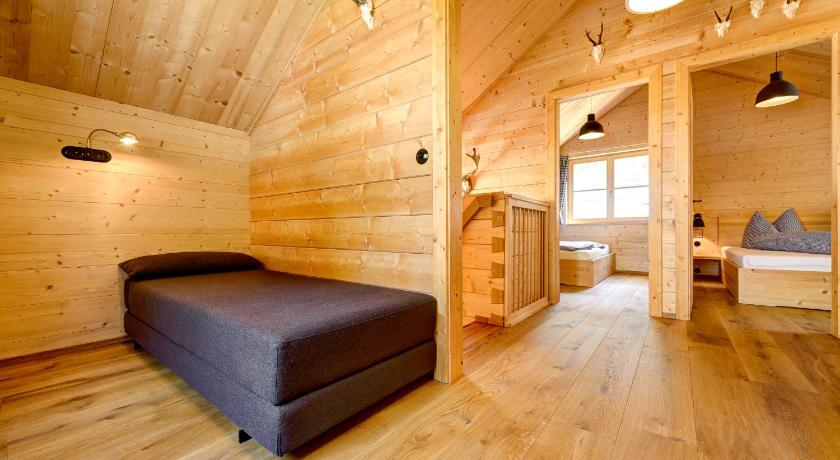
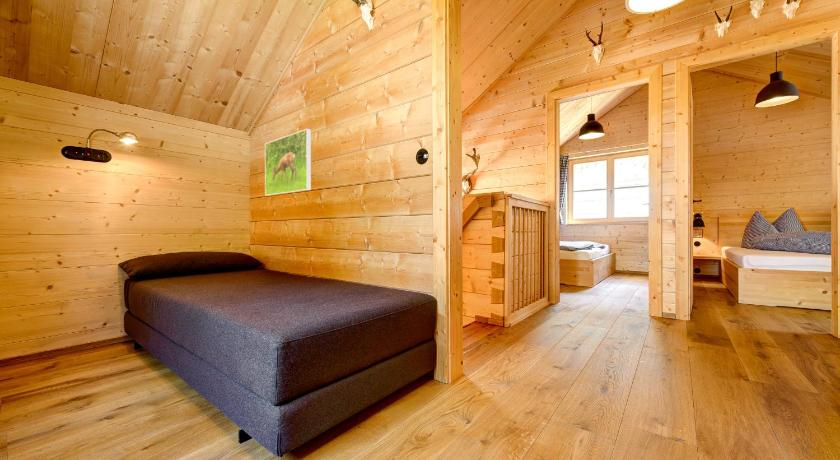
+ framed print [264,128,312,197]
